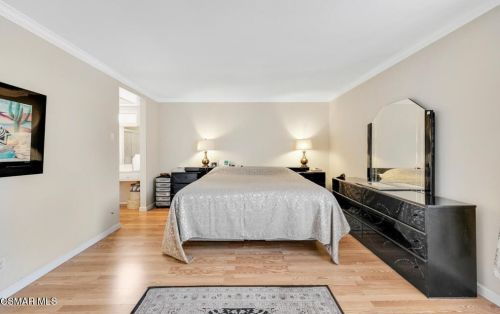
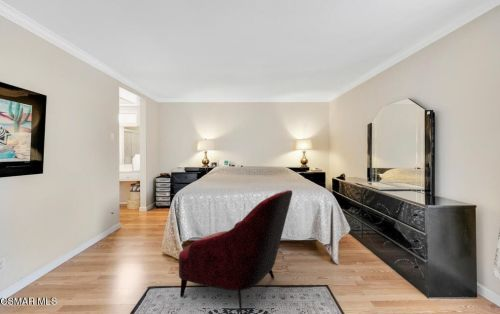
+ armchair [178,189,293,314]
